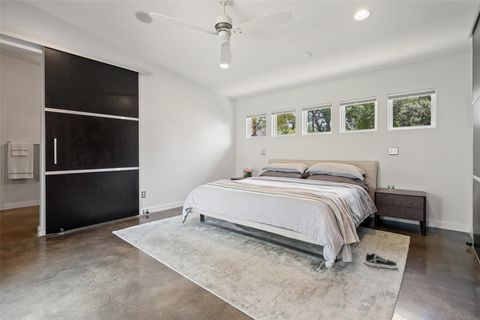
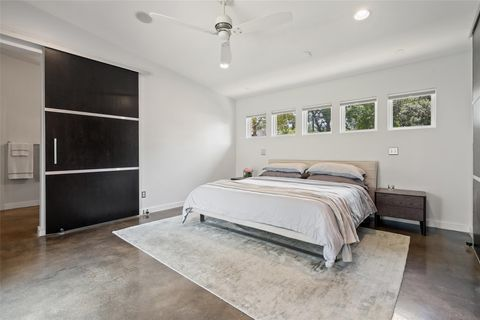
- shoe [363,252,398,270]
